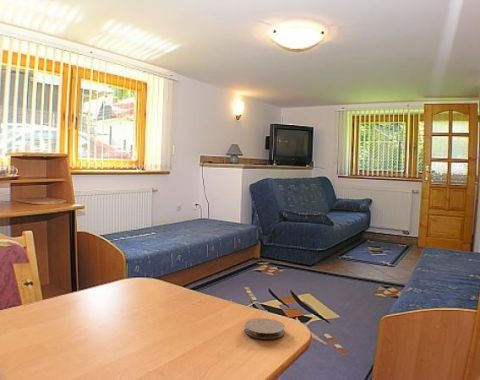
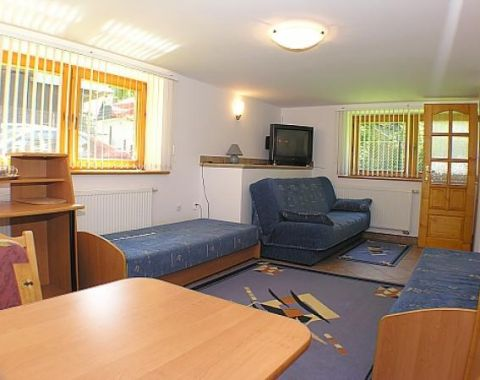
- coaster [243,317,286,340]
